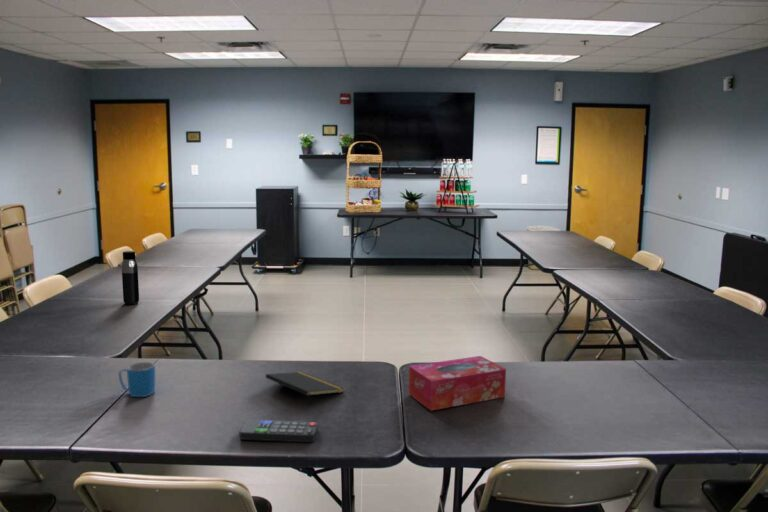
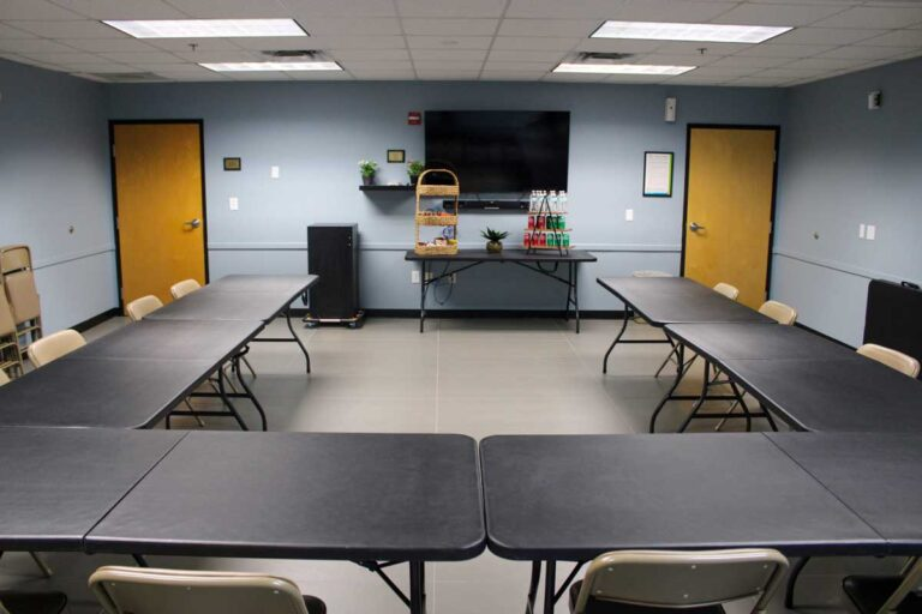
- water bottle [121,250,140,306]
- tissue box [408,355,507,412]
- notepad [265,371,345,406]
- remote control [239,419,319,443]
- mug [118,361,156,398]
